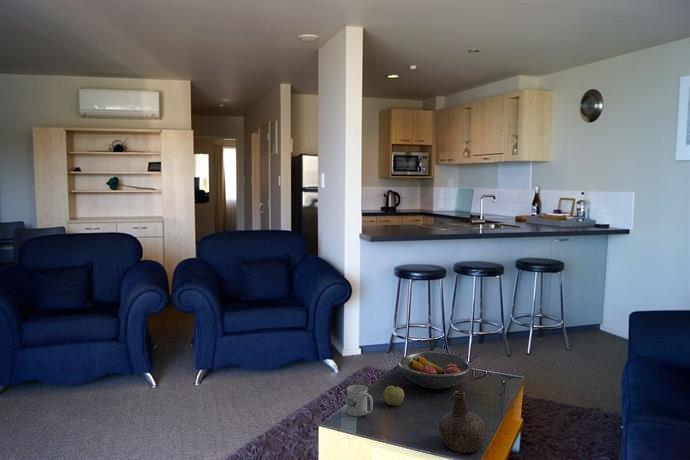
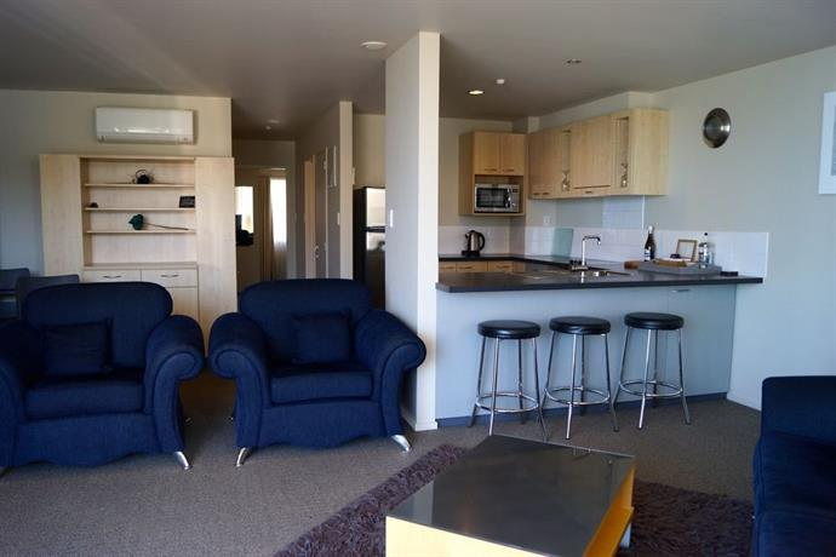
- fruit bowl [397,351,473,390]
- mug [346,384,374,417]
- bottle [438,389,486,454]
- apple [383,385,405,407]
